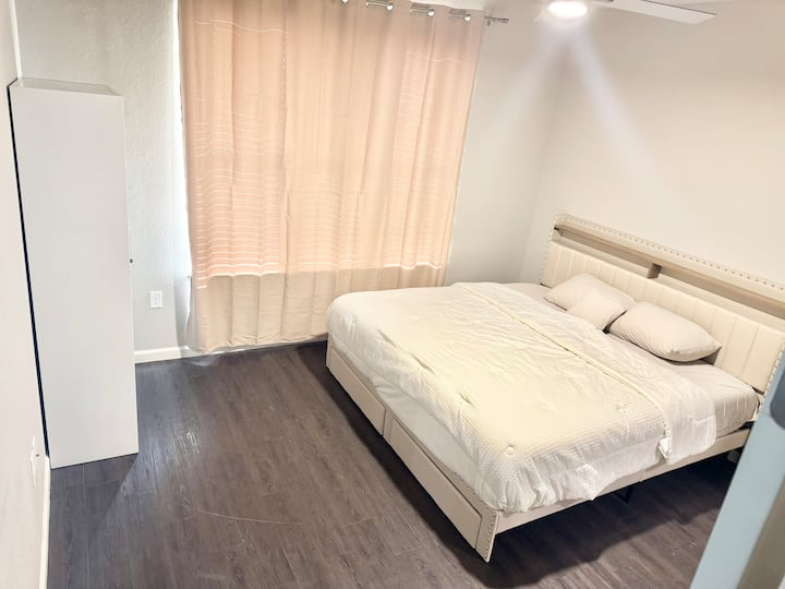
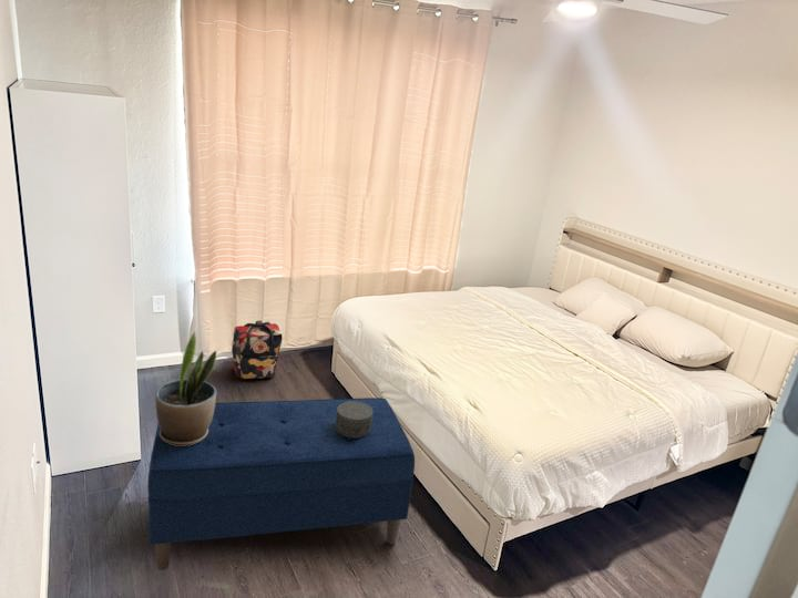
+ potted plant [154,330,217,446]
+ bench [146,396,416,571]
+ backpack [231,320,284,380]
+ decorative box [336,401,372,437]
